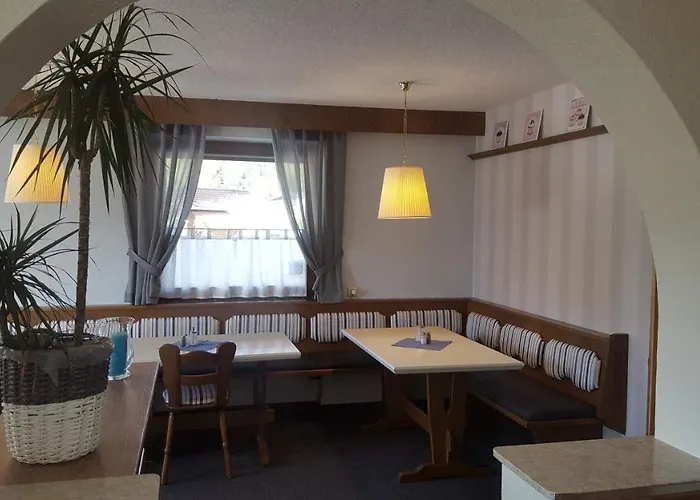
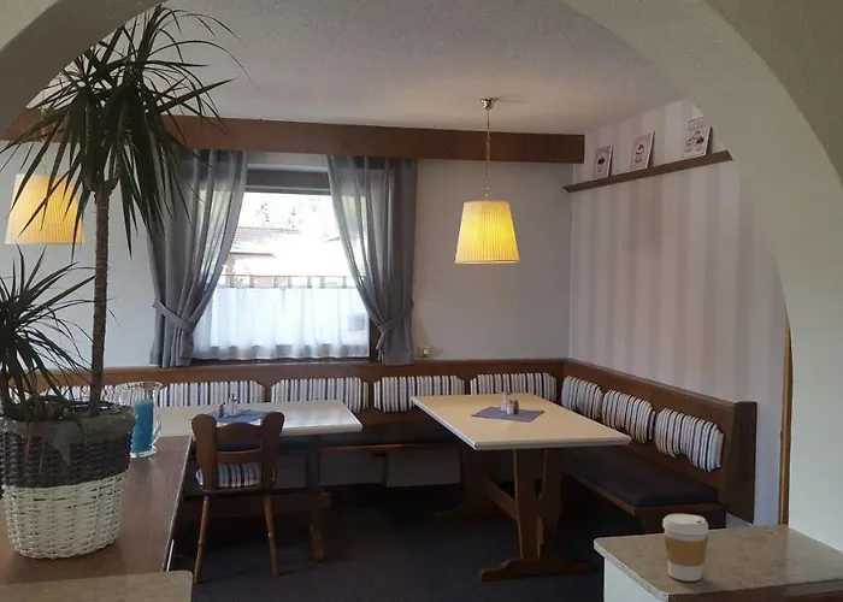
+ coffee cup [661,513,709,583]
